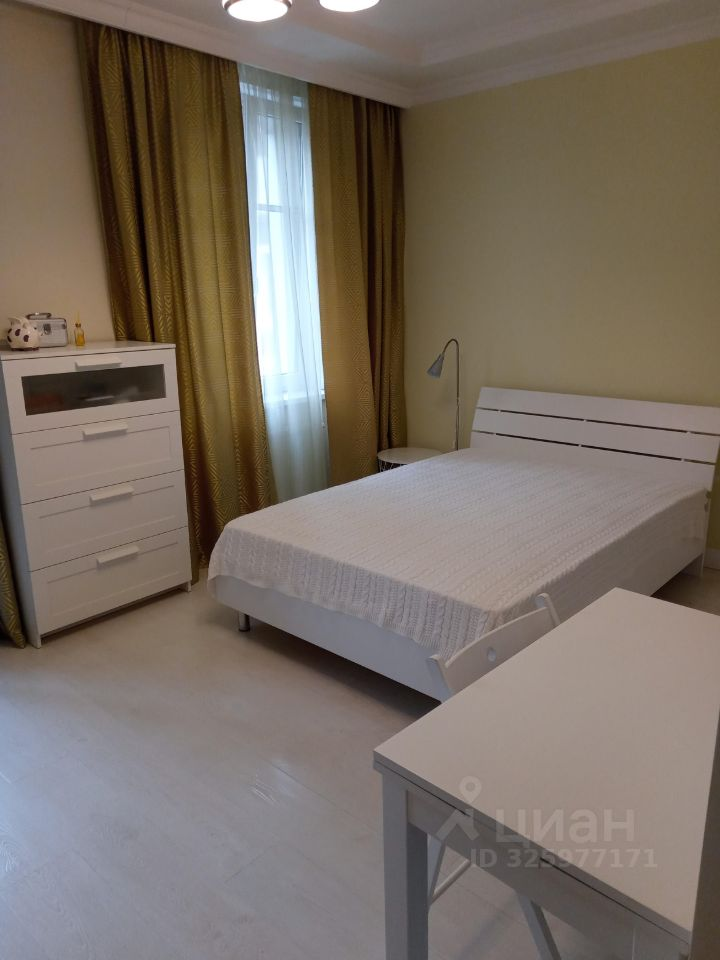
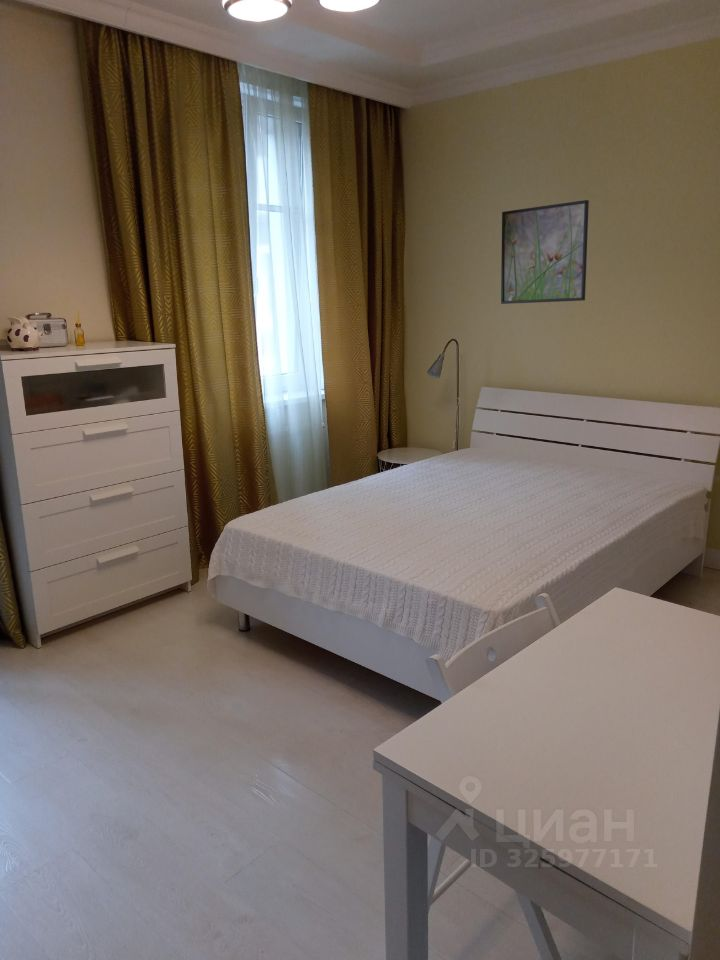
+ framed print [500,199,590,305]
